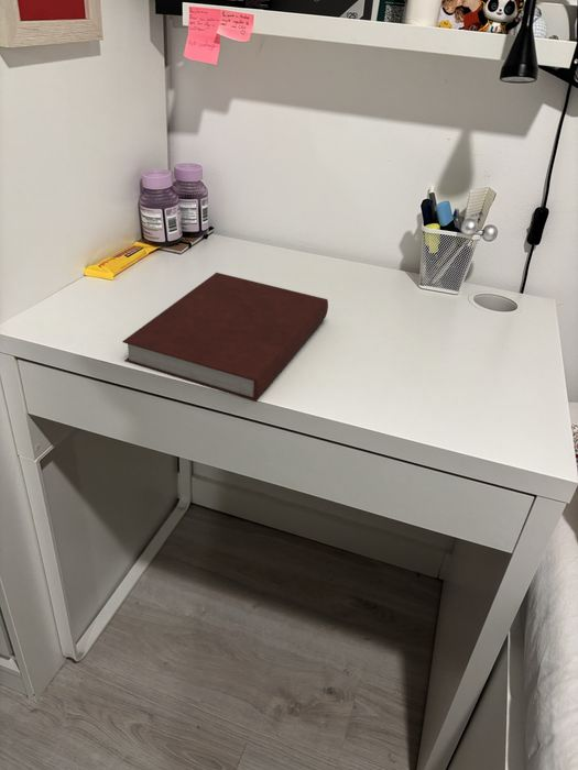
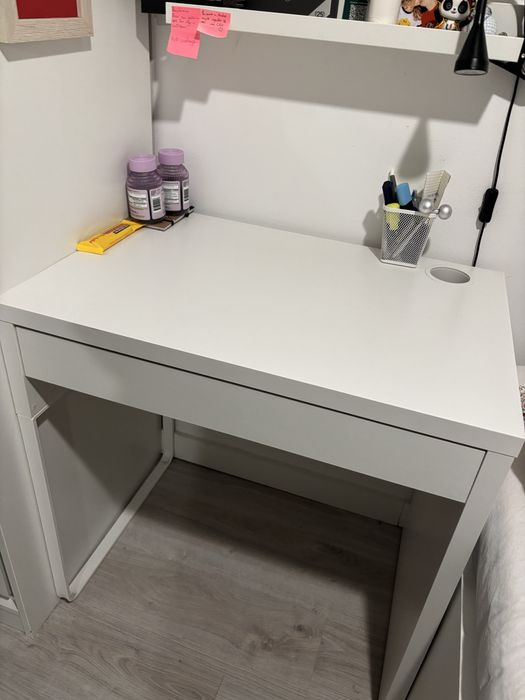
- notebook [121,272,329,403]
